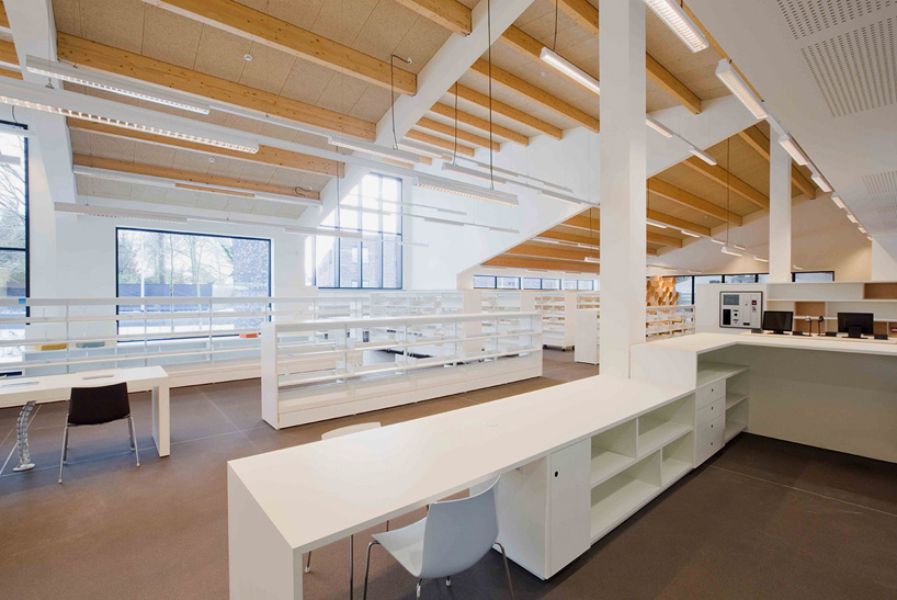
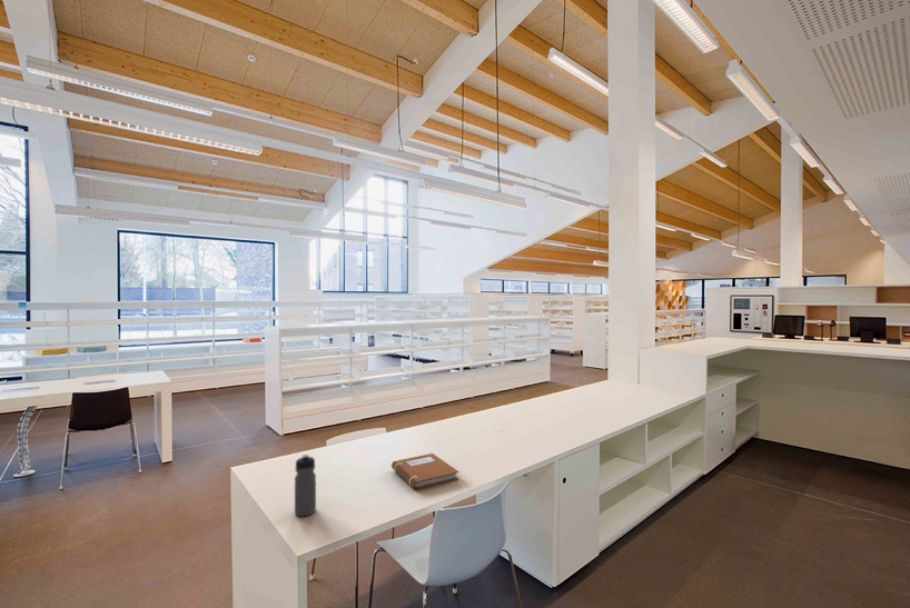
+ water bottle [294,453,317,517]
+ notebook [390,452,459,491]
